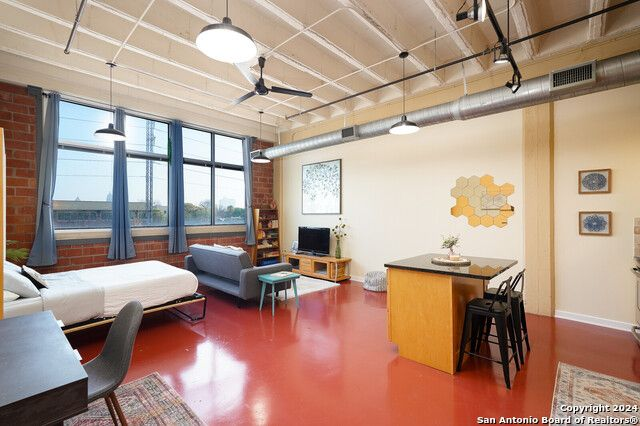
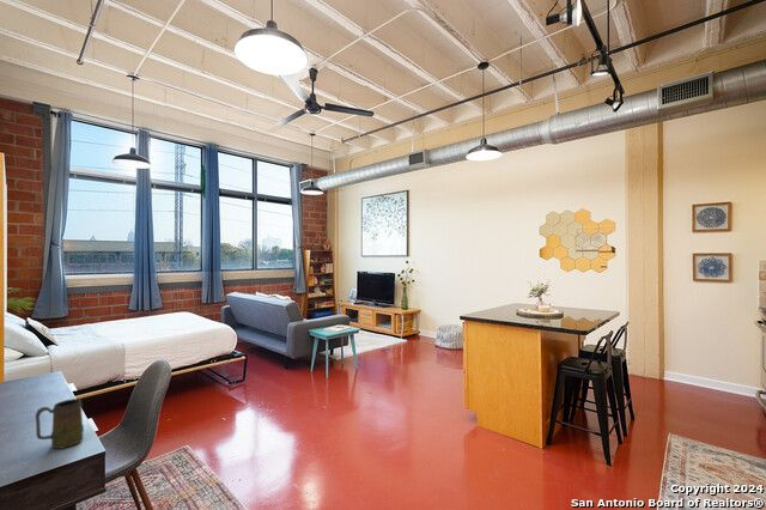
+ mug [35,397,85,450]
